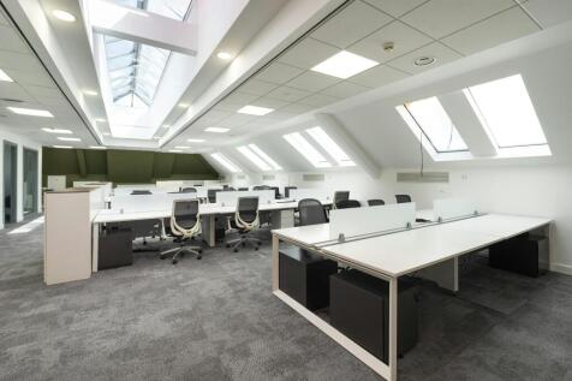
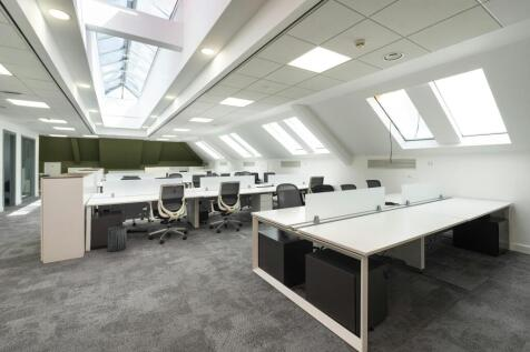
+ trash can [107,225,128,252]
